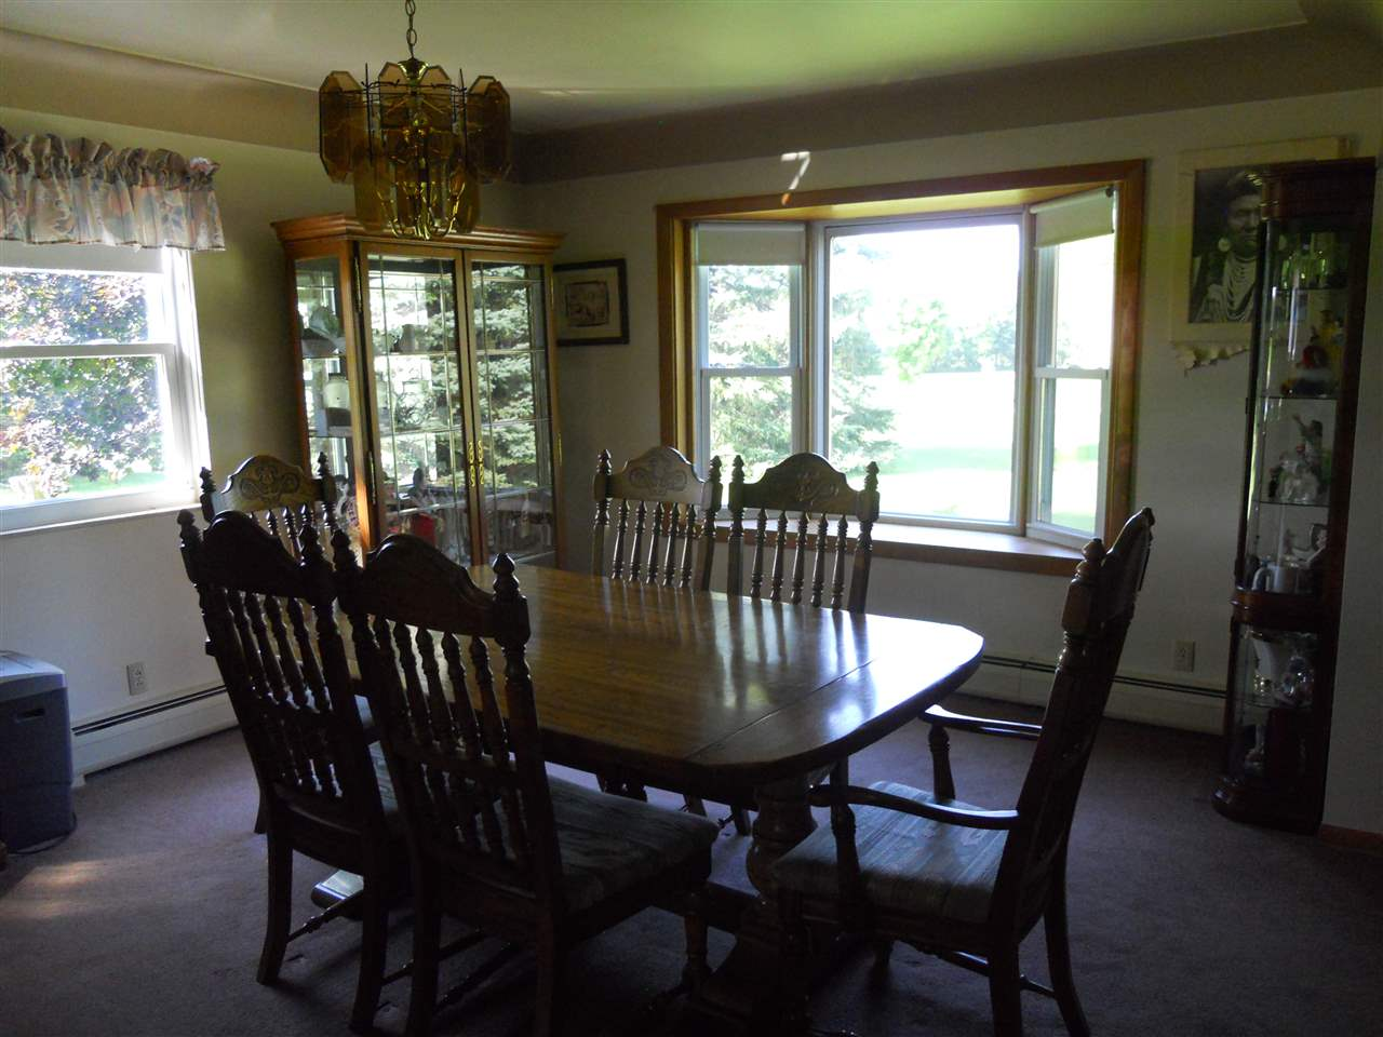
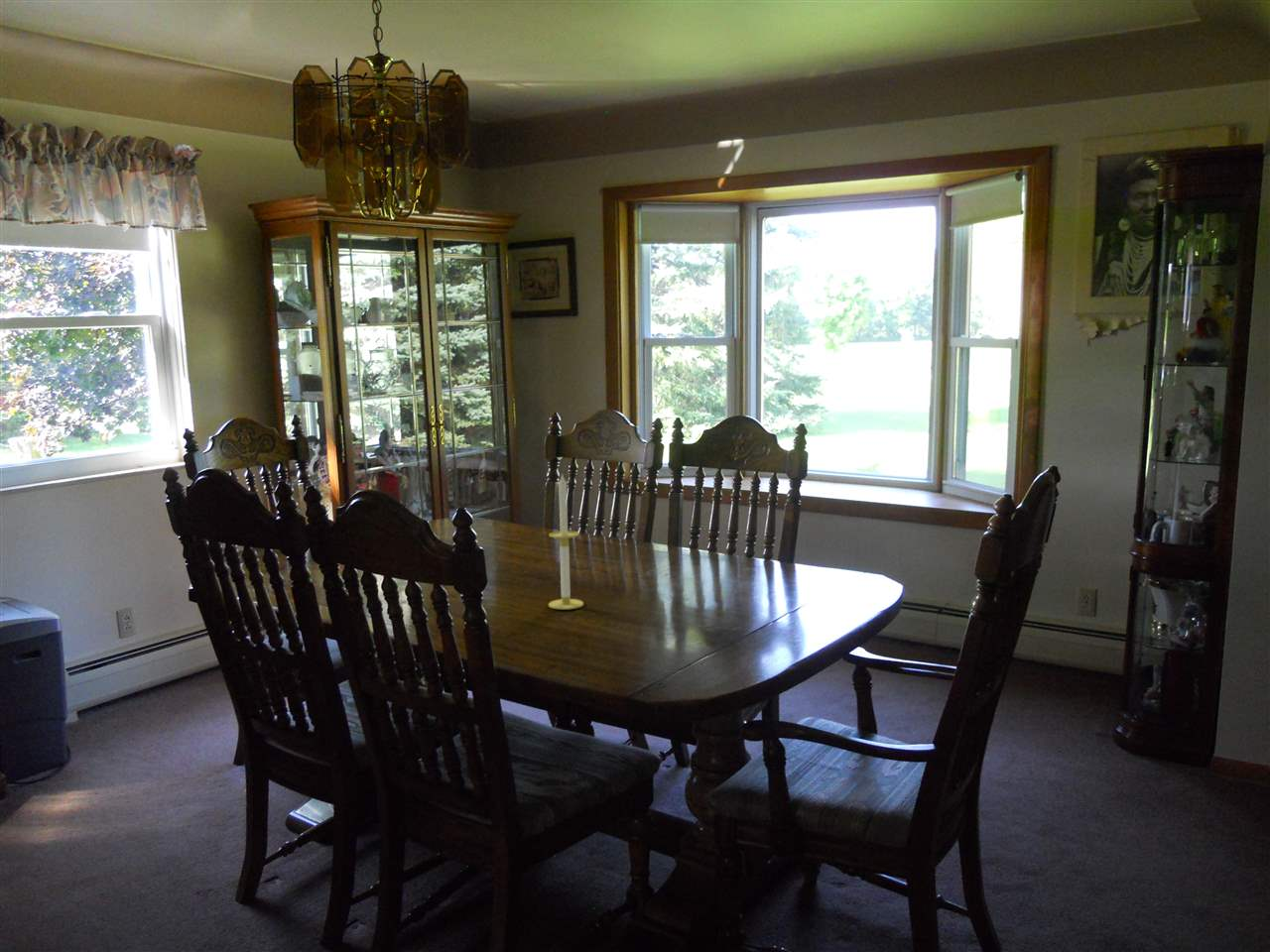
+ candle [548,474,584,611]
